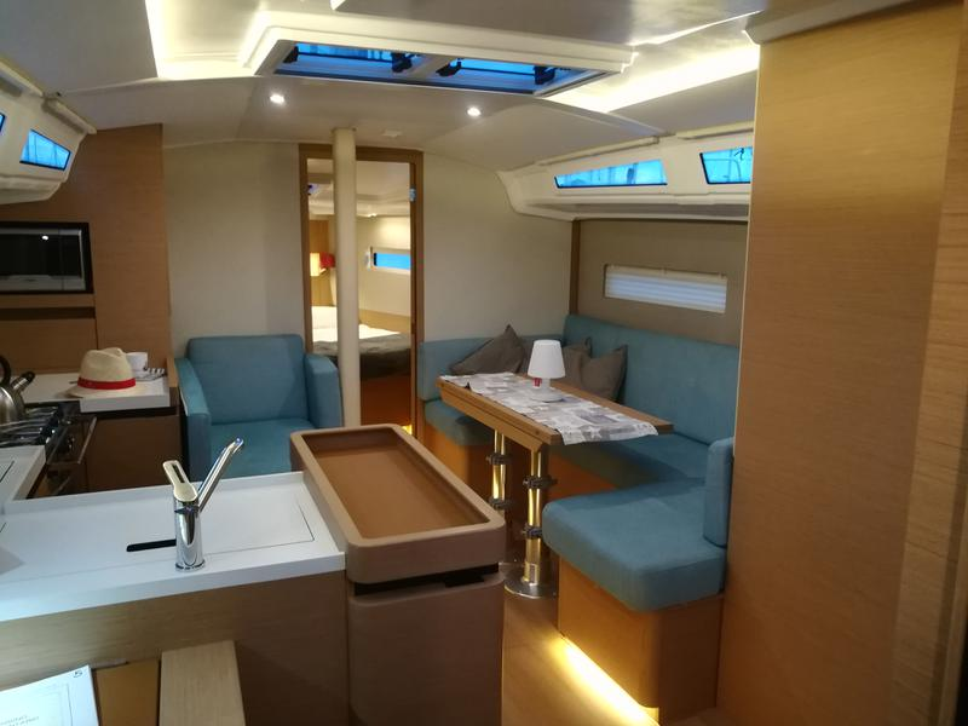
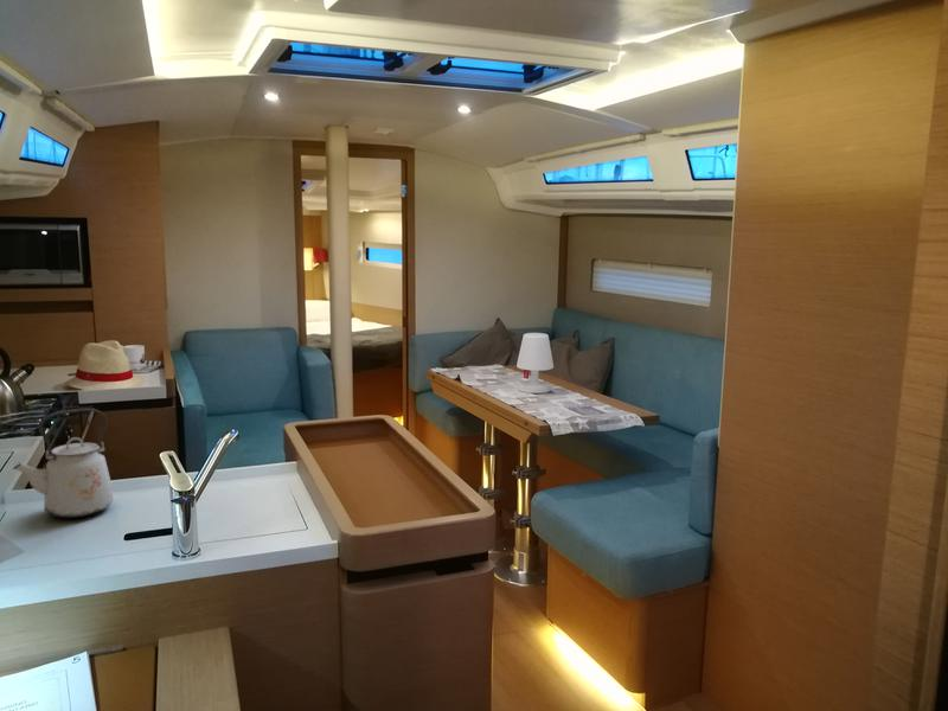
+ kettle [12,408,115,519]
